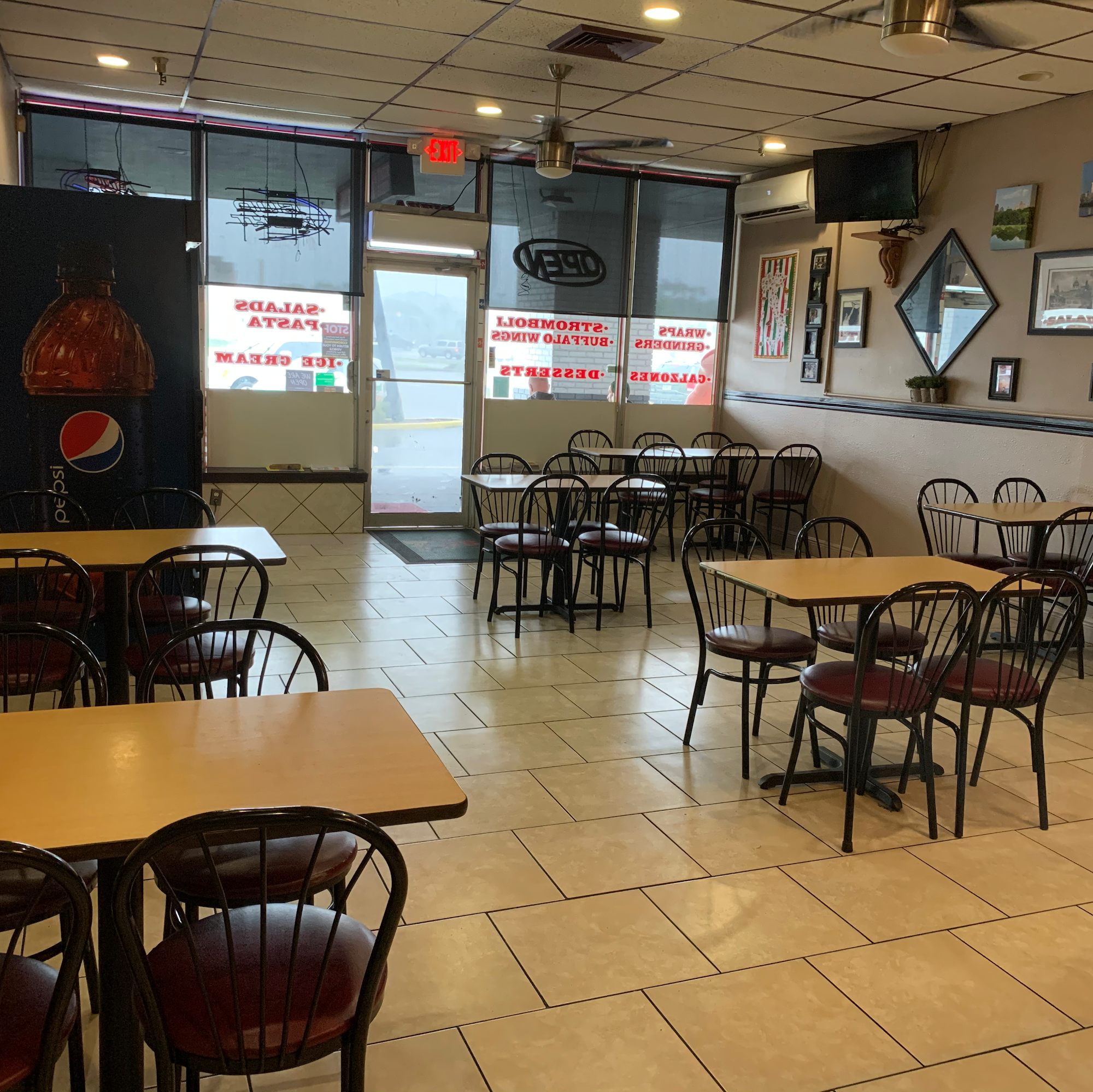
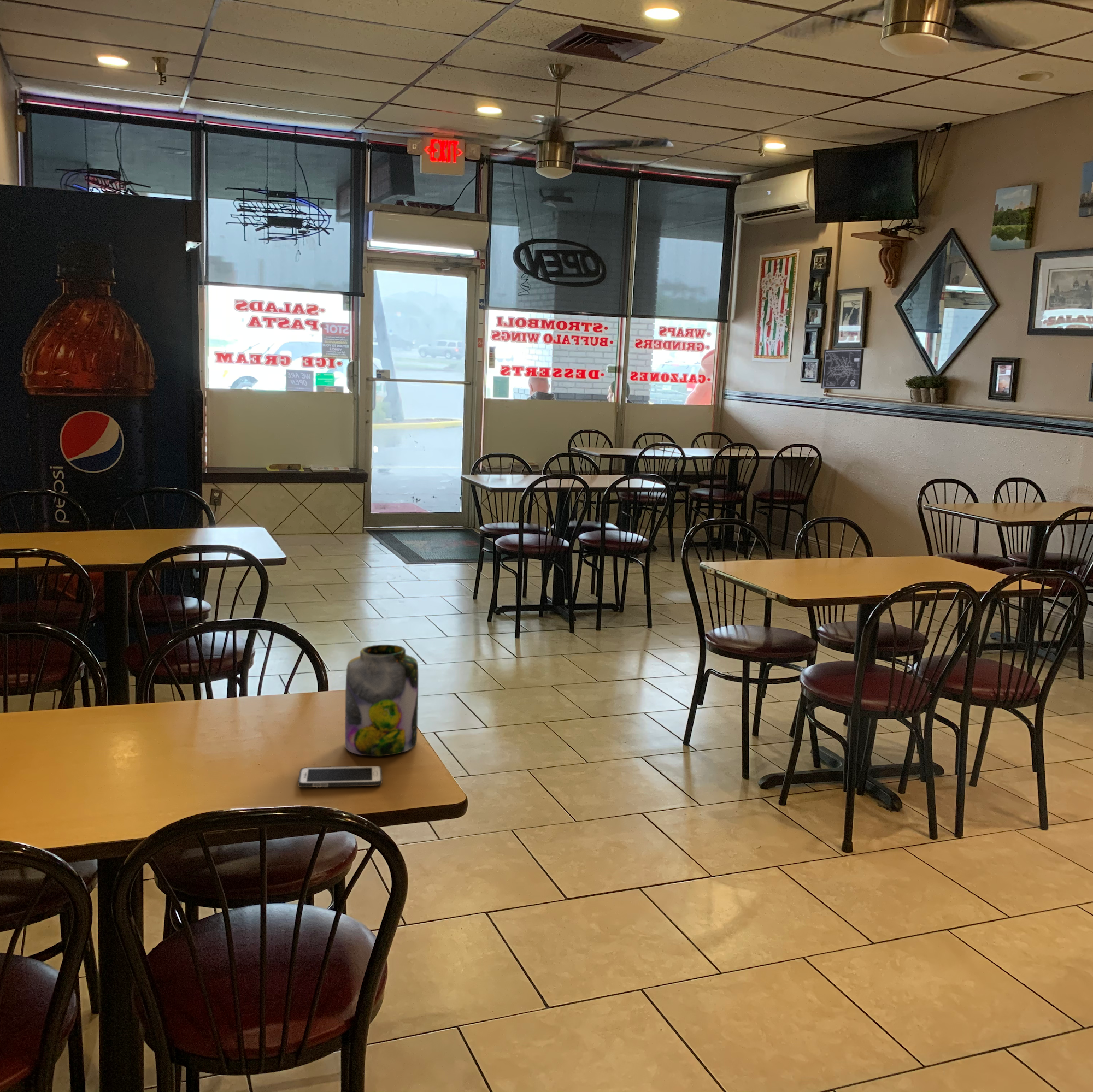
+ cell phone [297,765,383,788]
+ wall art [821,348,865,391]
+ jar [344,644,419,757]
